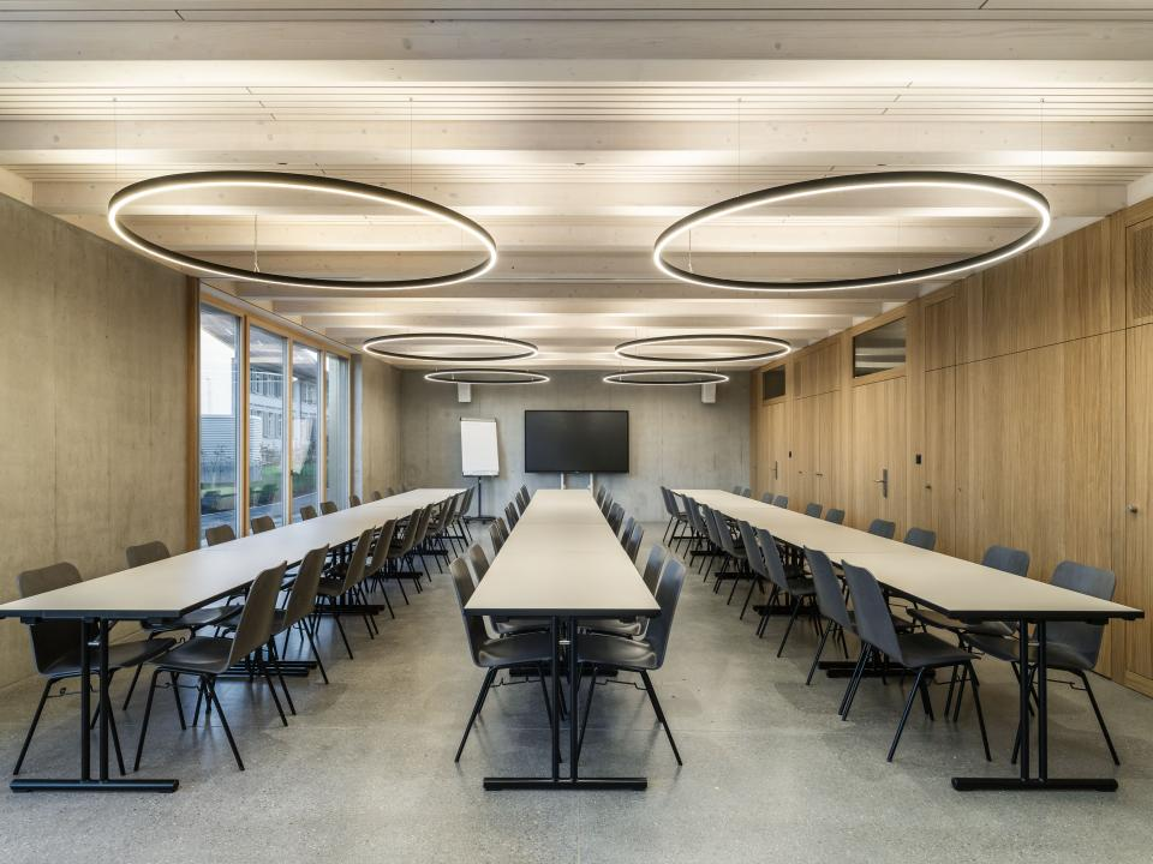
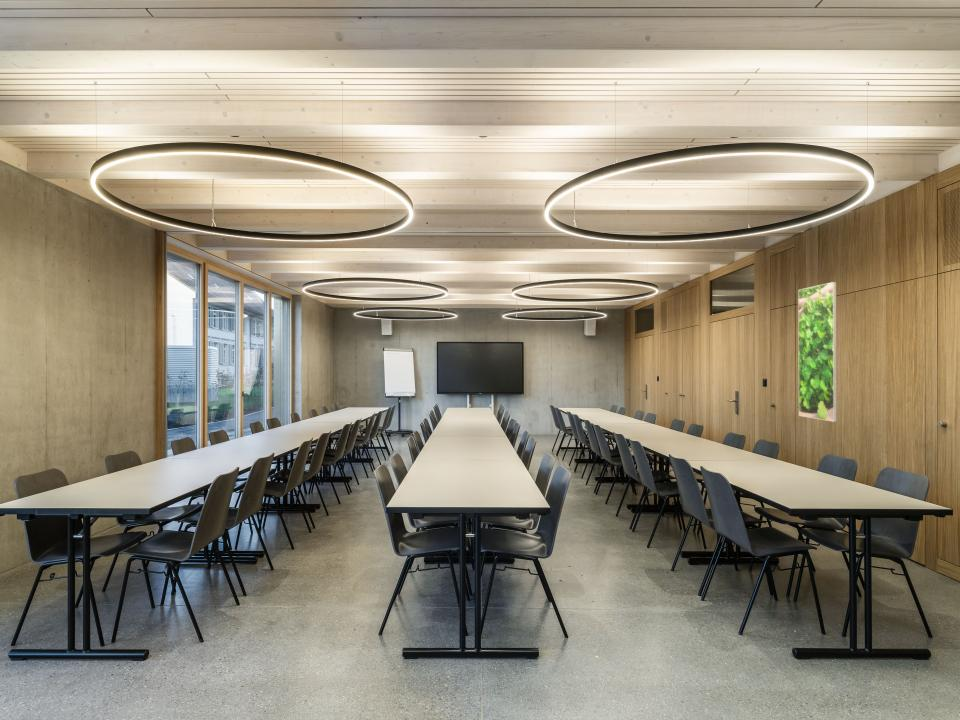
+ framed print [797,281,838,423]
